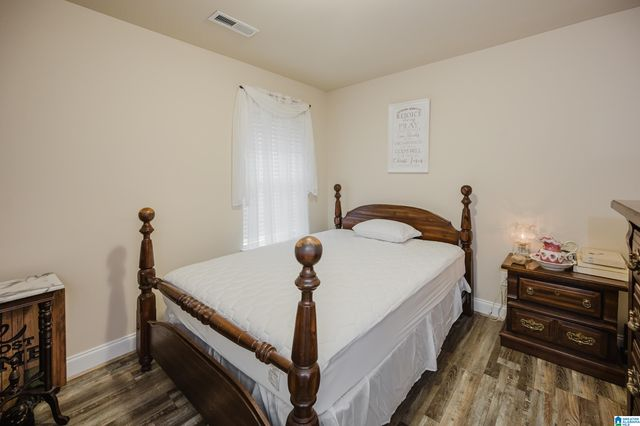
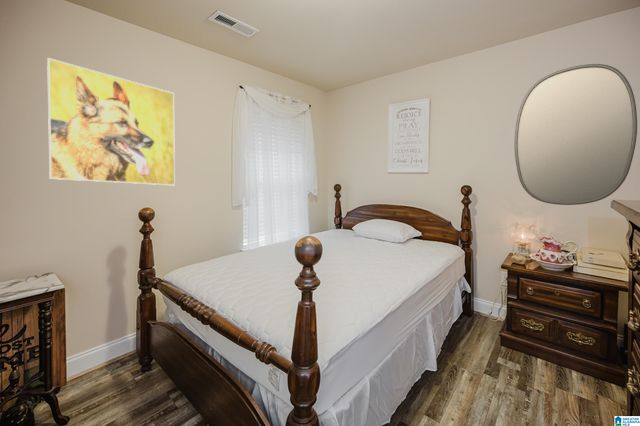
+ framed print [46,57,176,186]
+ home mirror [514,63,638,206]
